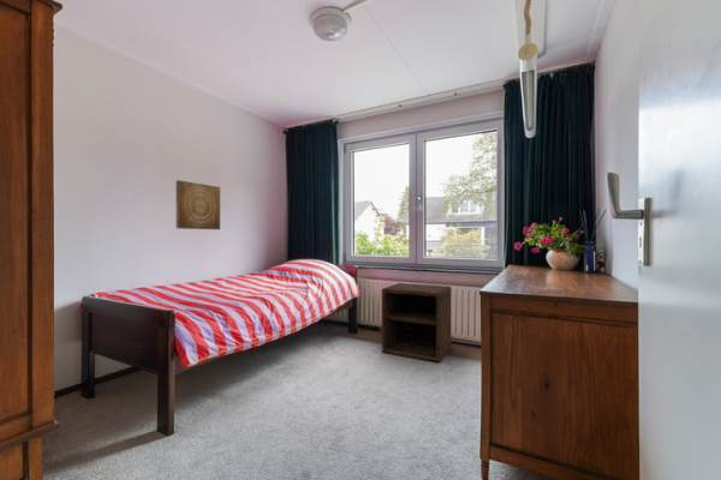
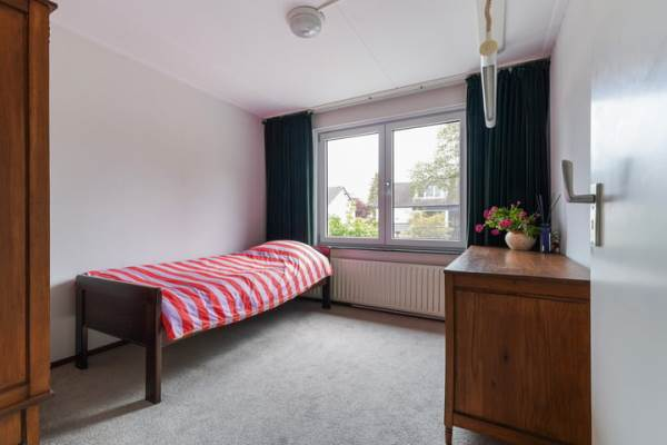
- nightstand [381,282,452,364]
- wall art [175,179,221,230]
